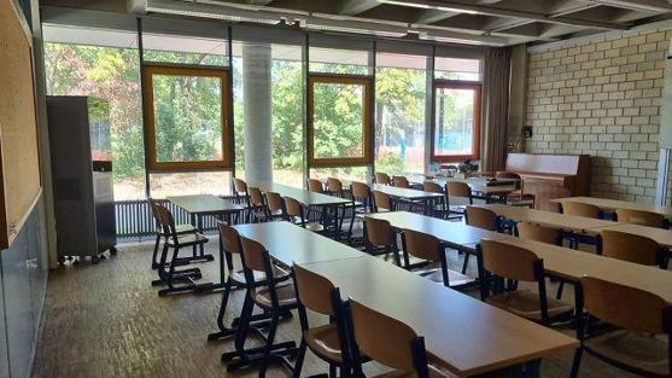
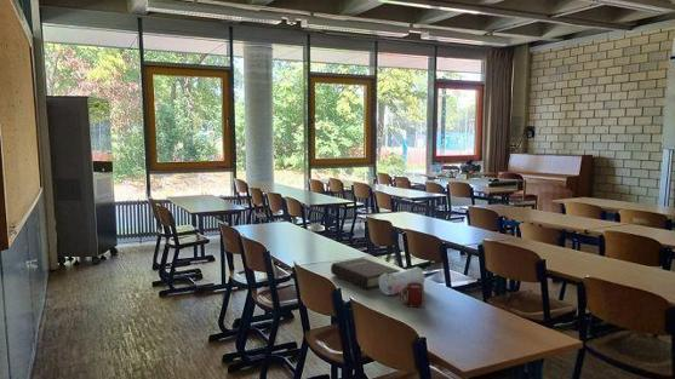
+ book [330,257,401,291]
+ cup [399,282,425,309]
+ pencil case [378,266,427,297]
